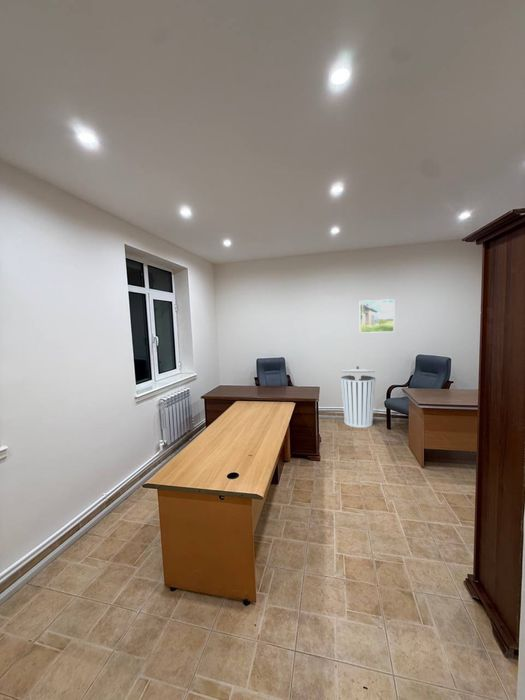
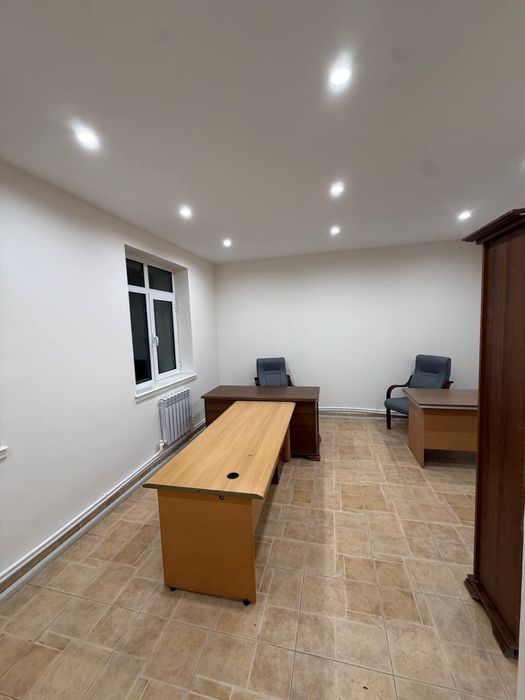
- trash can [340,365,377,429]
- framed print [359,298,395,334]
